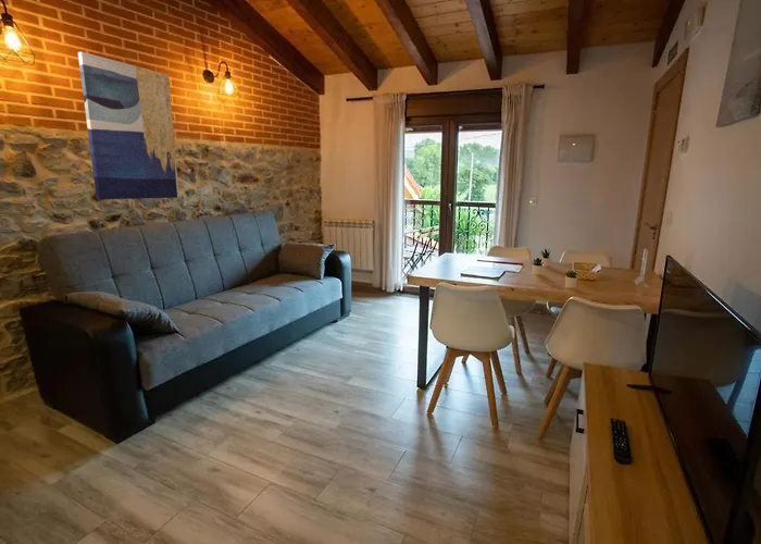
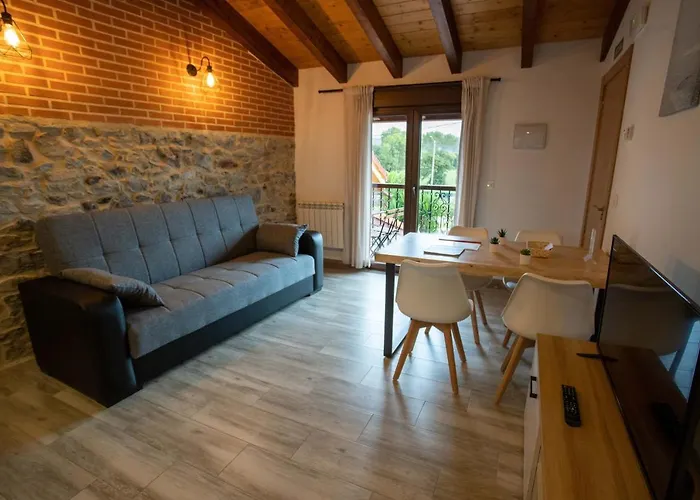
- wall art [77,51,180,200]
